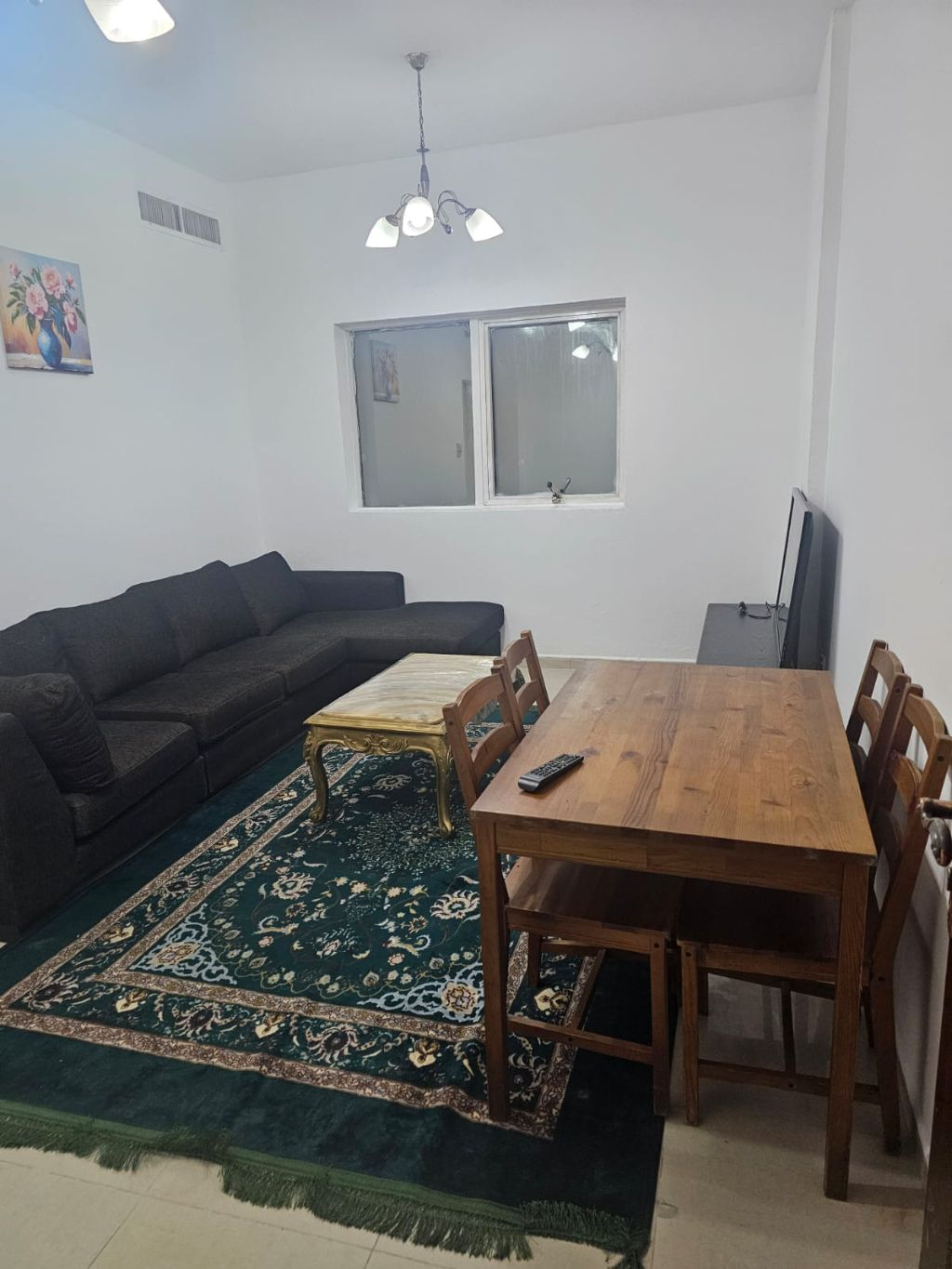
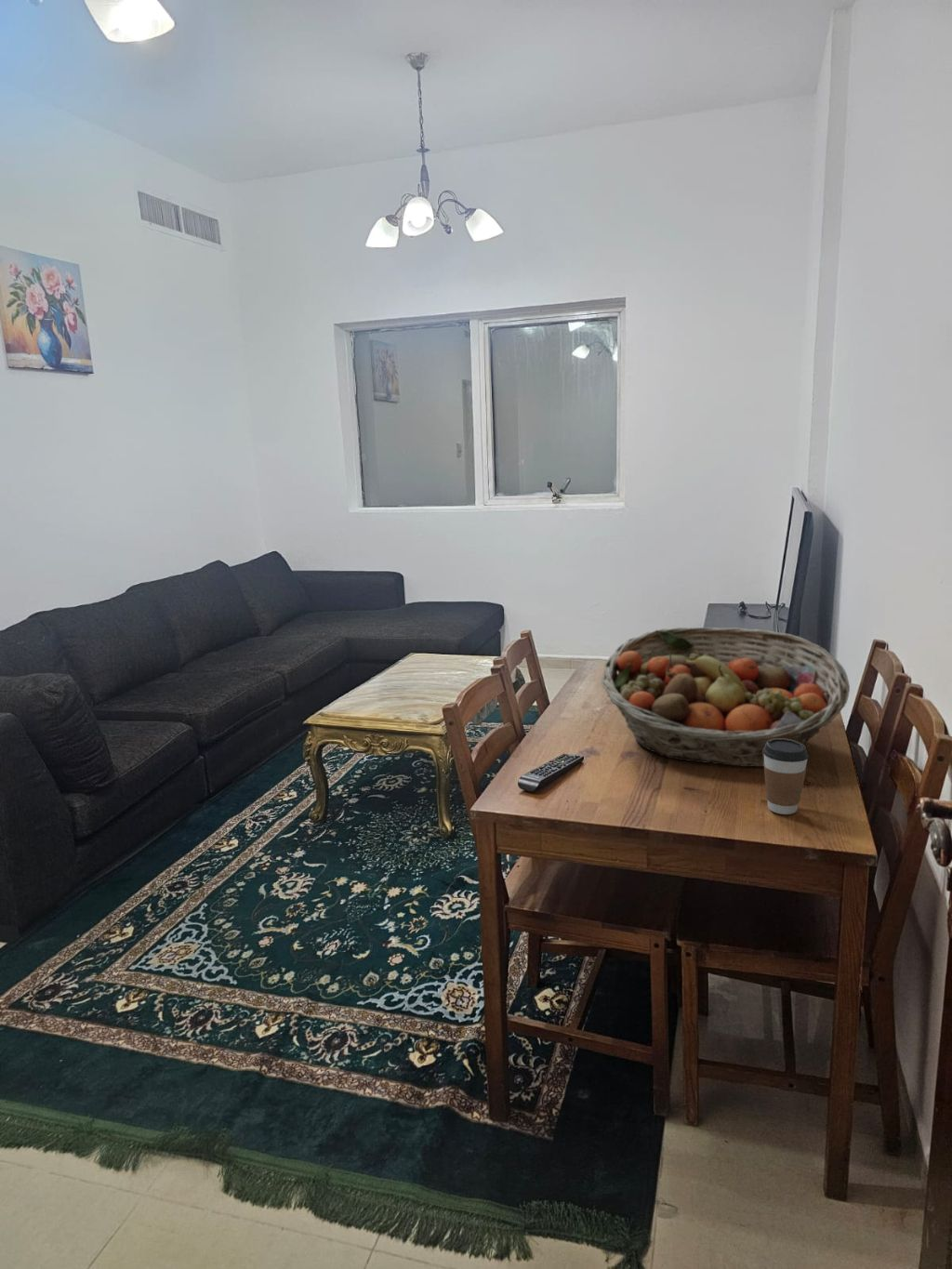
+ coffee cup [763,739,810,815]
+ fruit basket [601,627,851,768]
